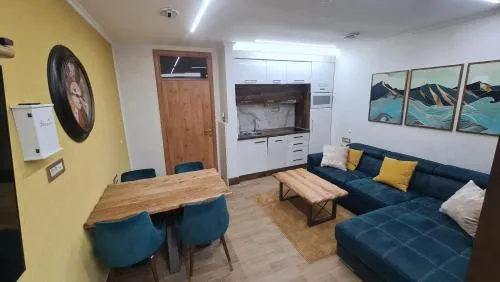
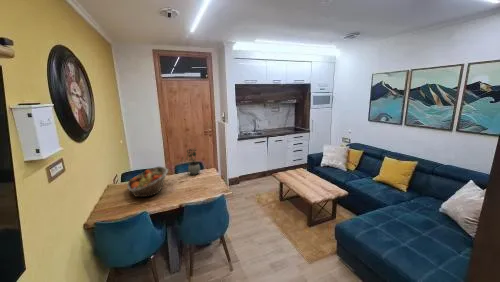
+ fruit basket [126,165,169,198]
+ potted plant [182,146,201,176]
